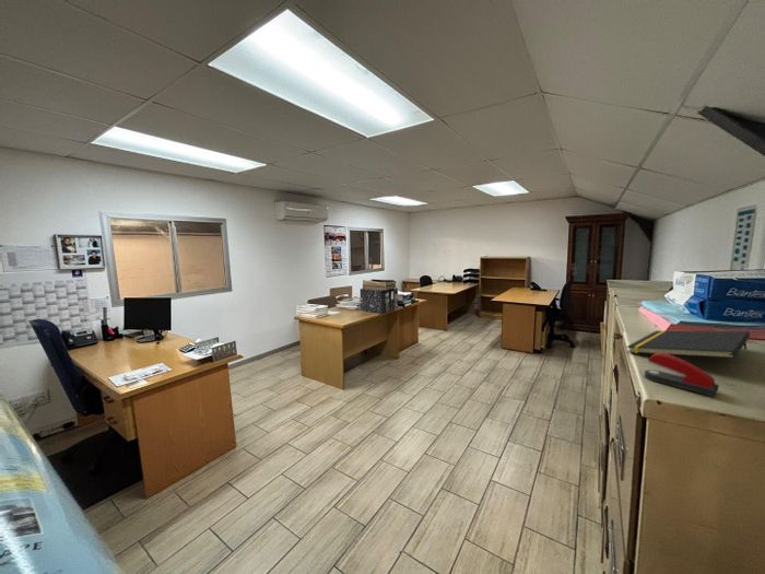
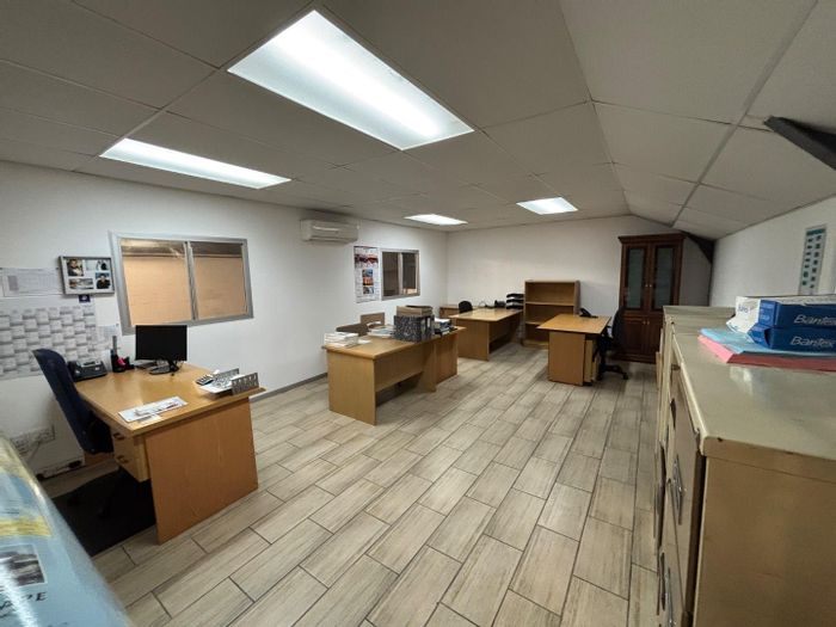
- stapler [644,353,720,398]
- notepad [626,329,751,360]
